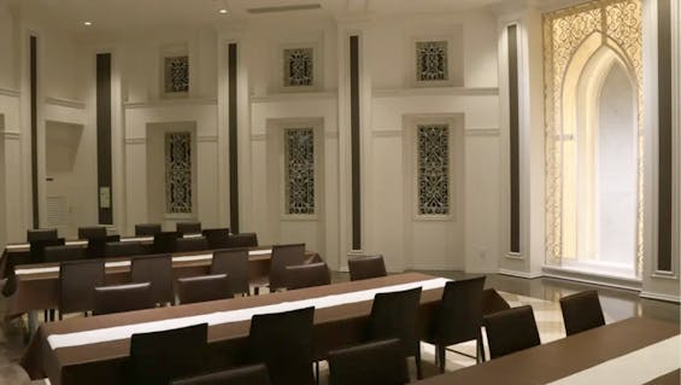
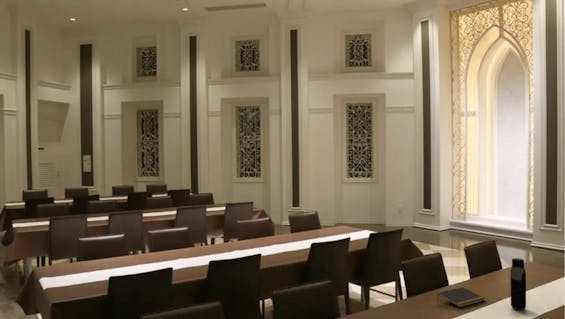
+ notepad [436,286,486,308]
+ water bottle [509,257,527,311]
